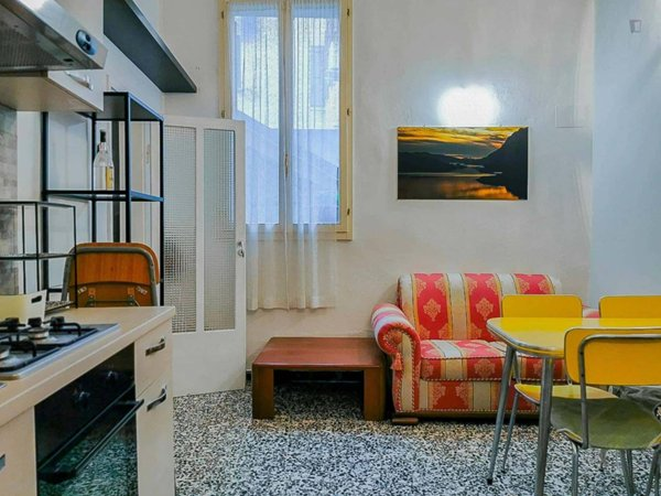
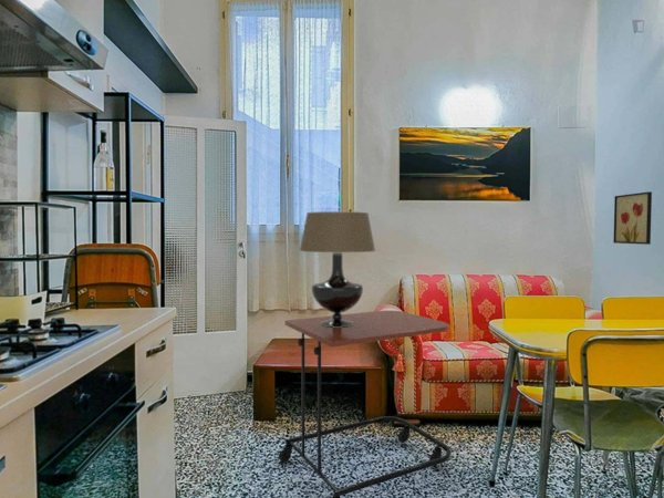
+ wall art [612,190,653,246]
+ side table [278,310,452,498]
+ table lamp [298,210,376,328]
